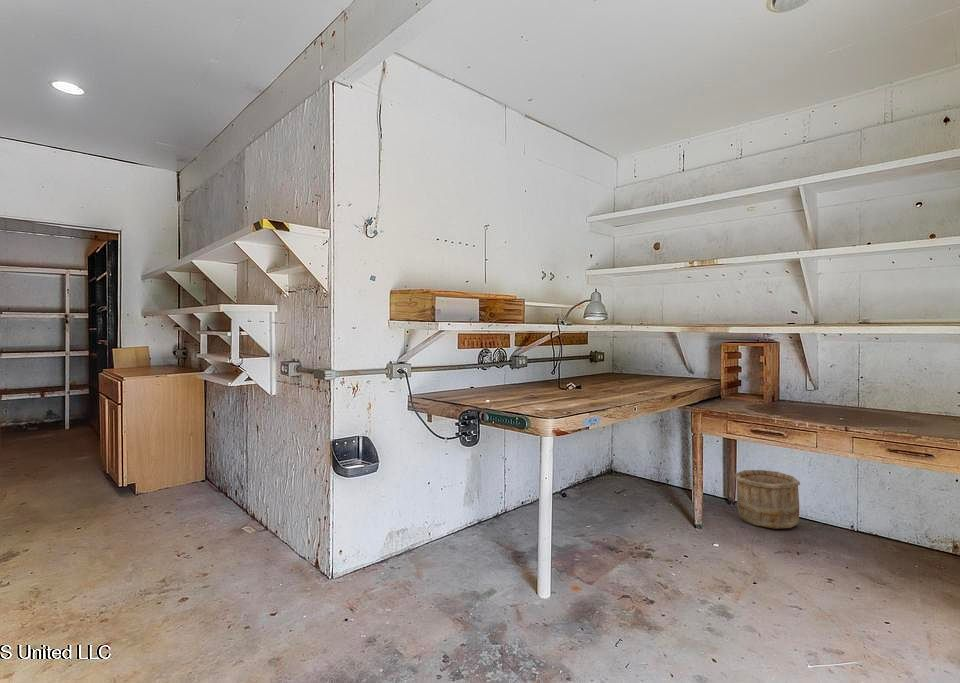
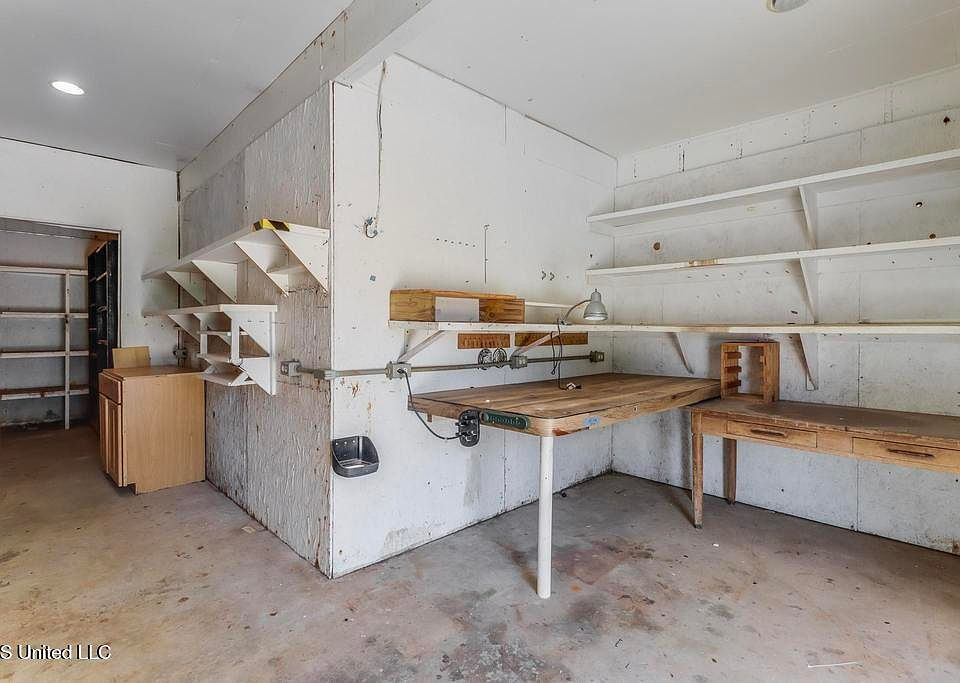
- wooden bucket [733,469,801,530]
